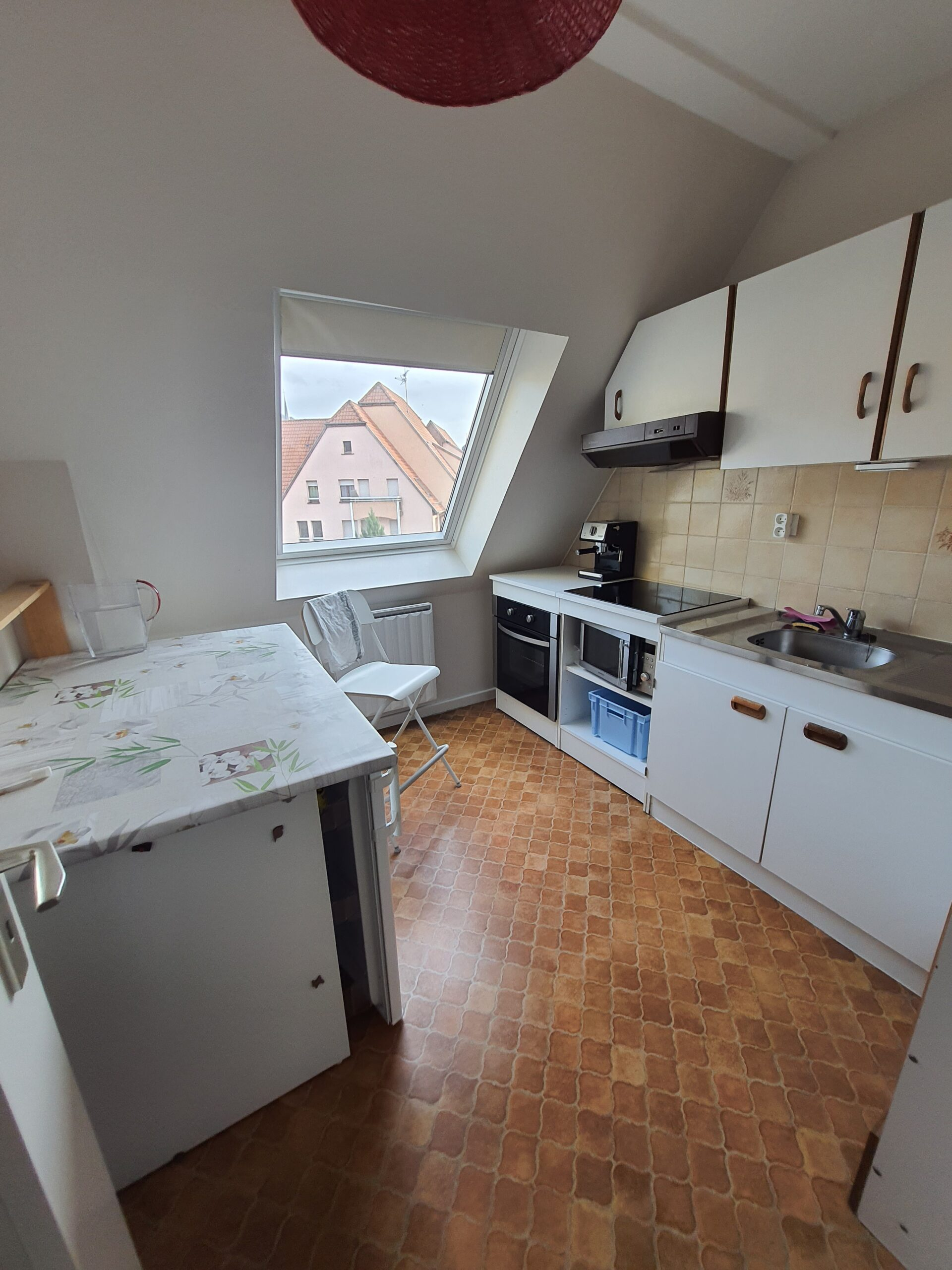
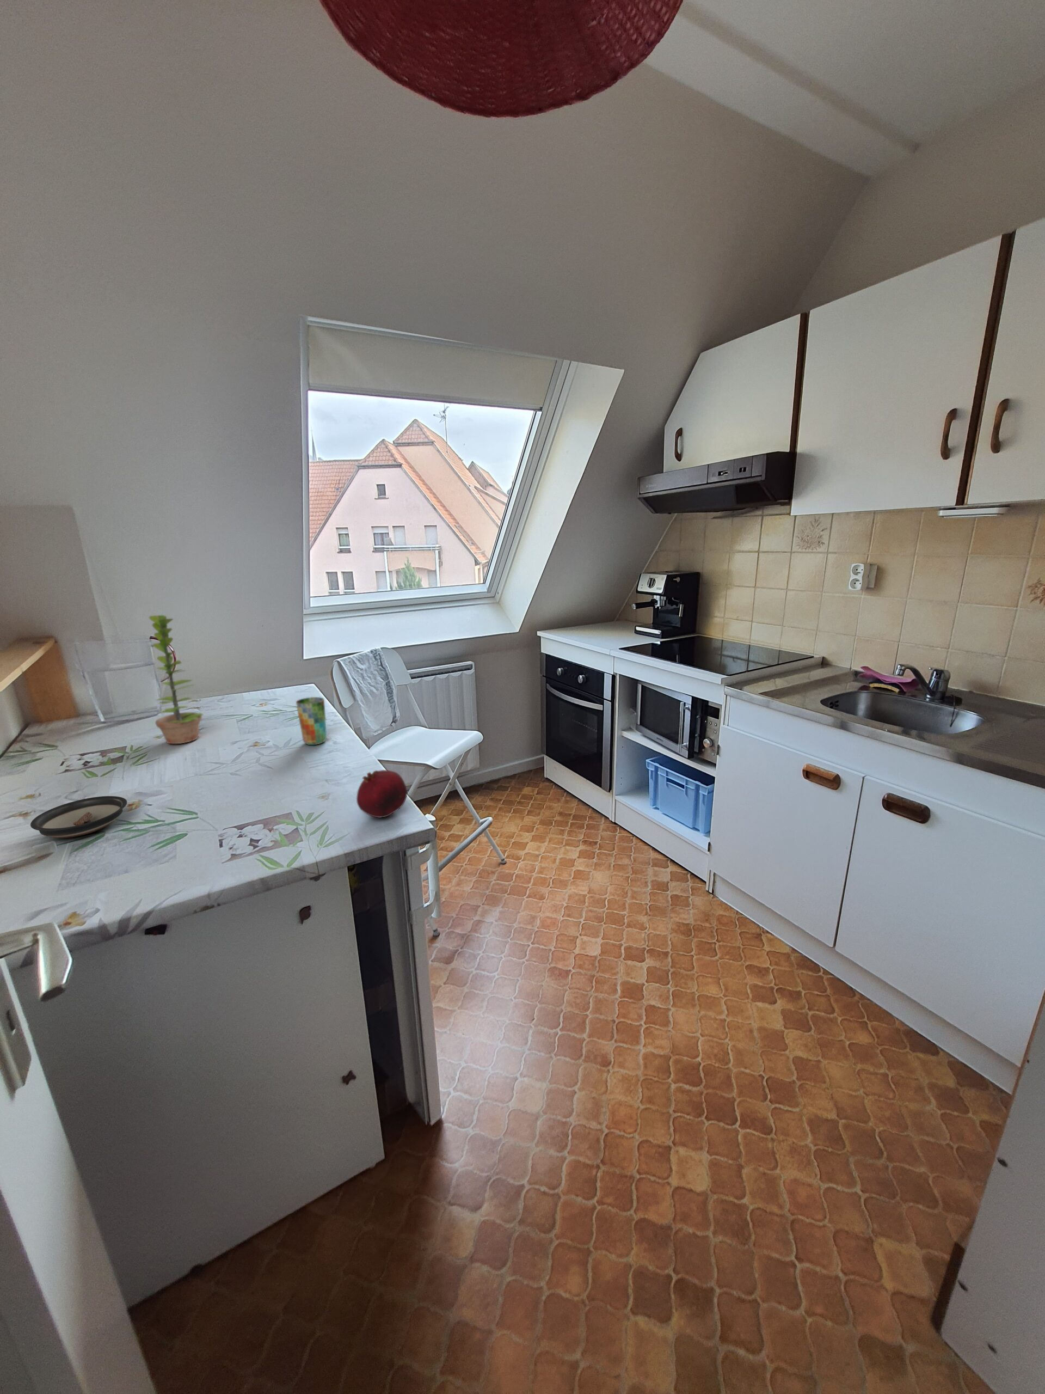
+ saucer [30,796,127,839]
+ plant [148,615,204,744]
+ cup [295,697,327,745]
+ fruit [356,769,407,819]
